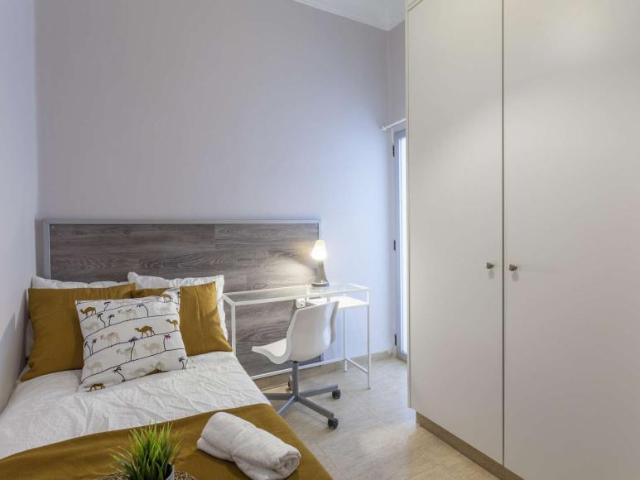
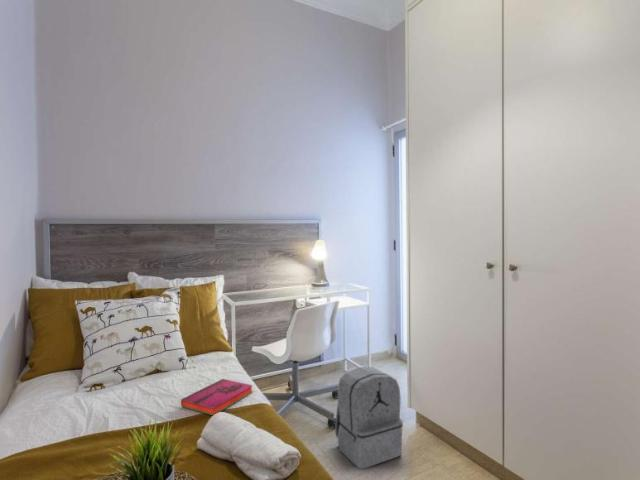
+ backpack [334,366,404,470]
+ hardback book [180,378,254,416]
